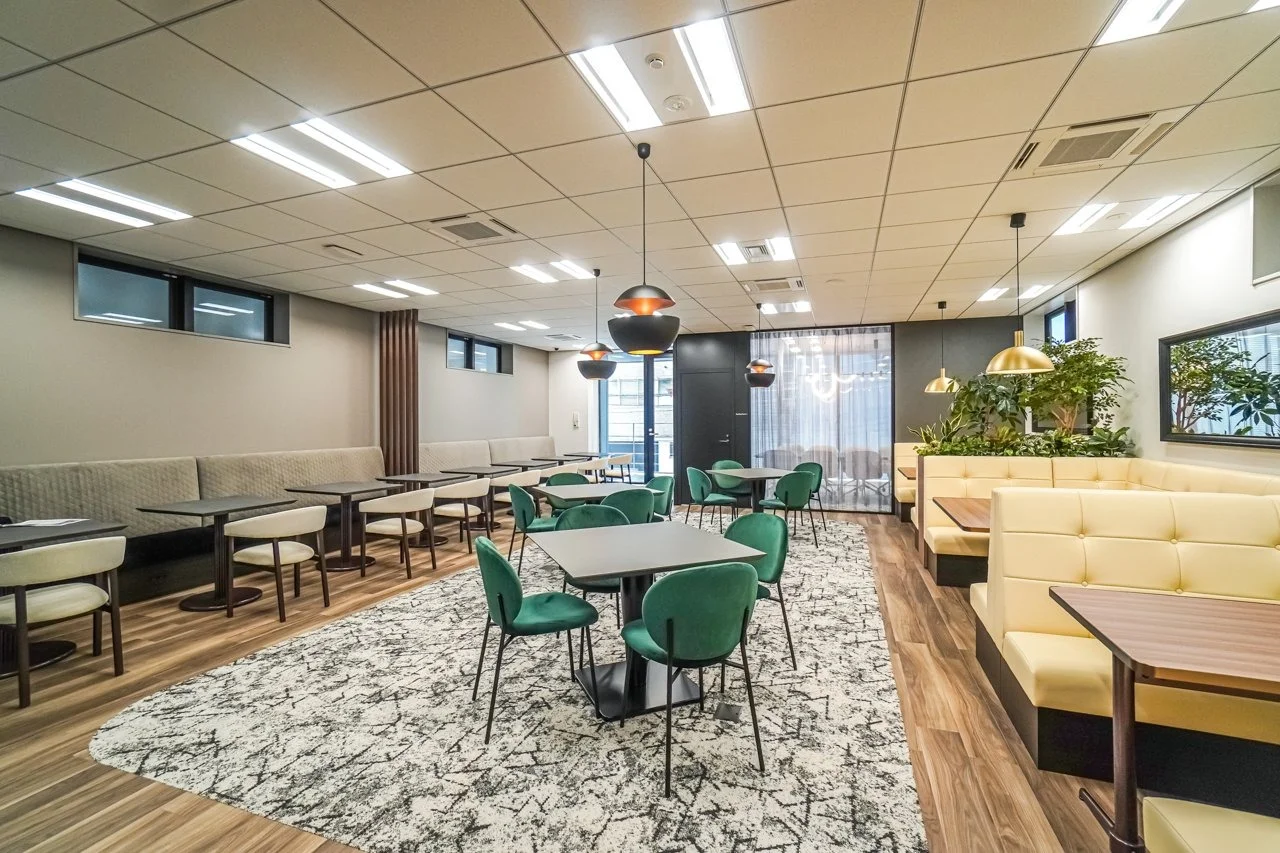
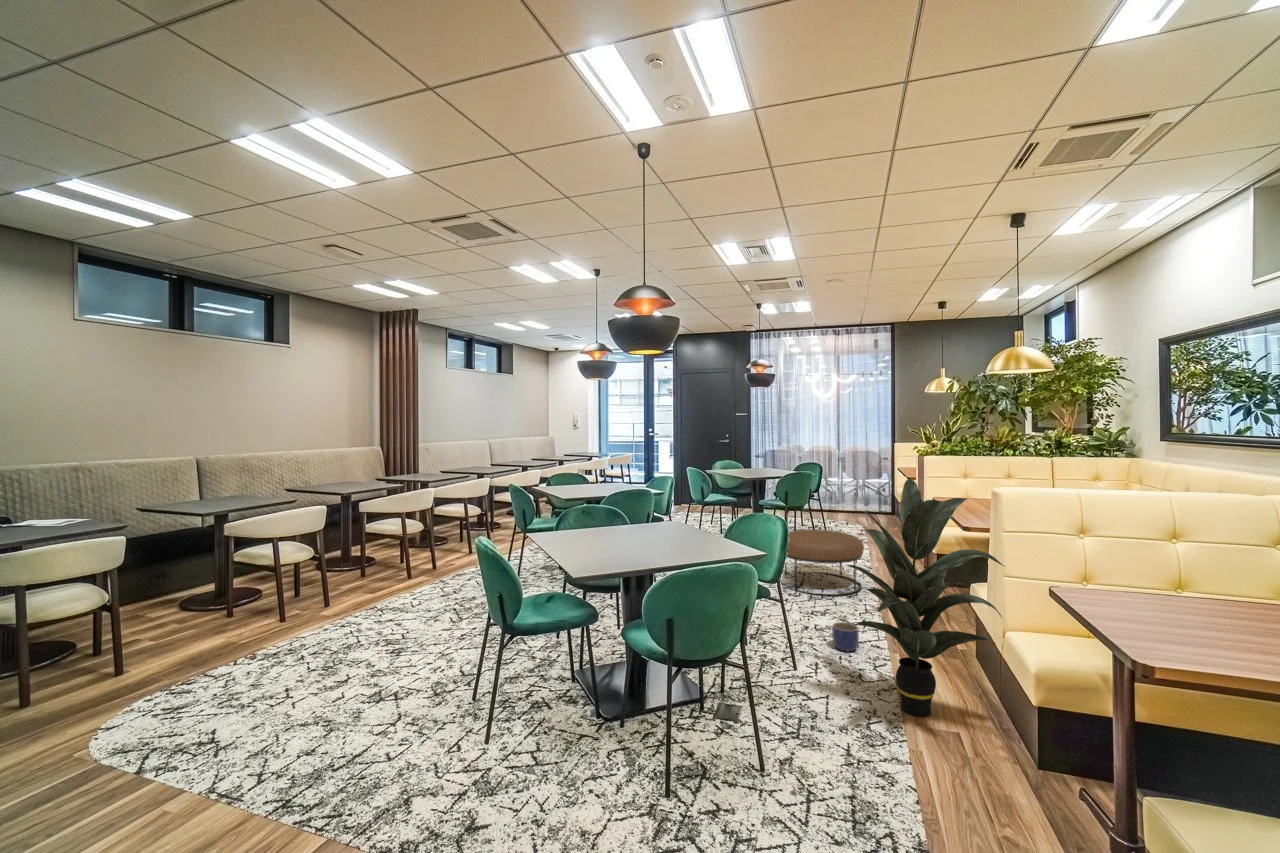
+ indoor plant [846,478,1006,718]
+ ottoman [780,528,865,597]
+ planter [831,621,860,652]
